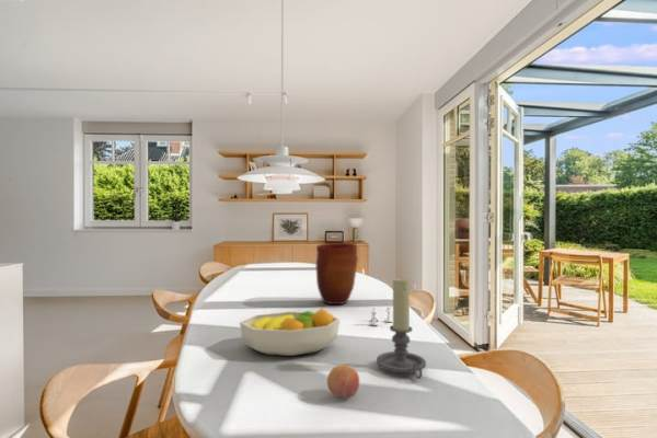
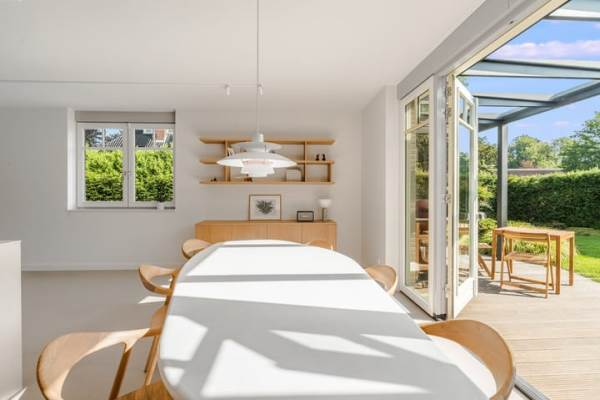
- fruit [326,364,360,399]
- vase [314,242,359,306]
- candle holder [376,276,427,380]
- salt and pepper shaker set [369,306,393,326]
- fruit bowl [239,307,341,357]
